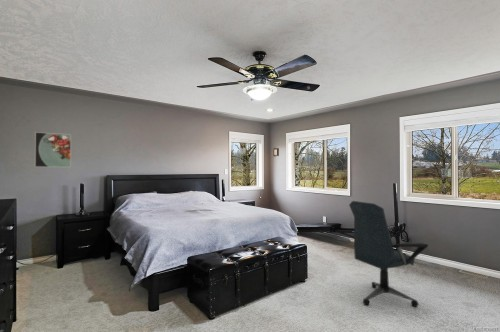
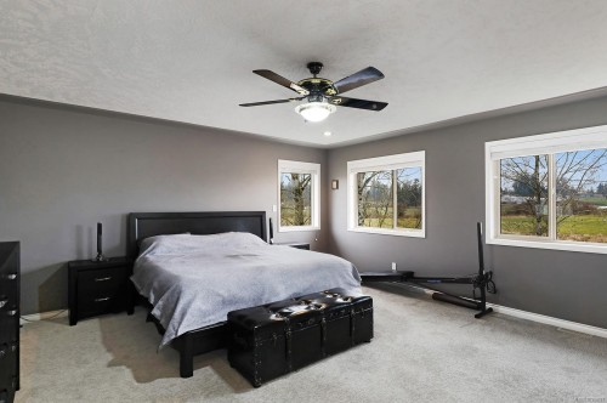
- office chair [348,200,429,308]
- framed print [34,131,72,168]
